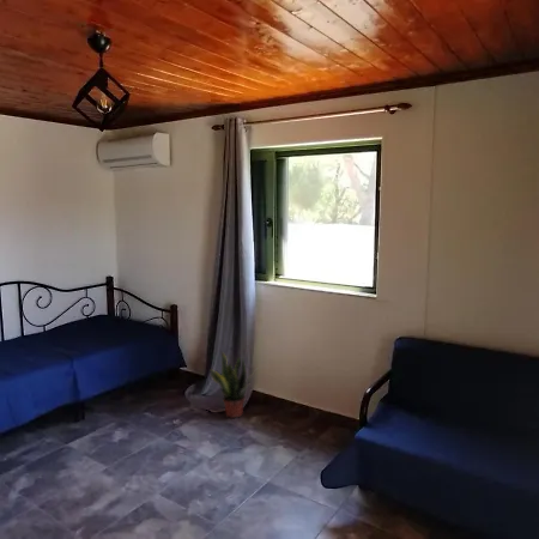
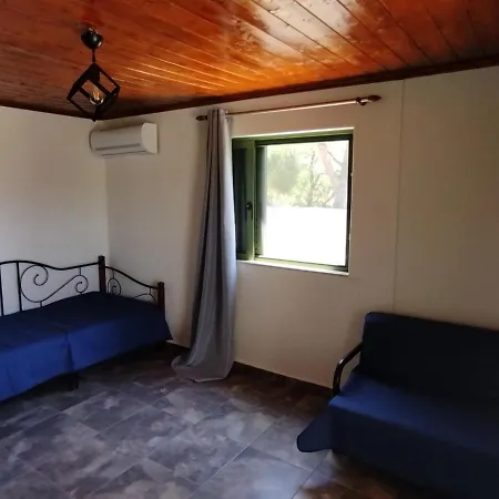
- potted plant [208,350,258,419]
